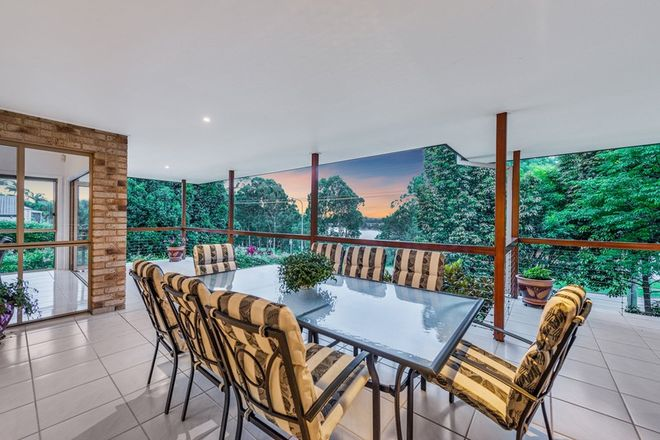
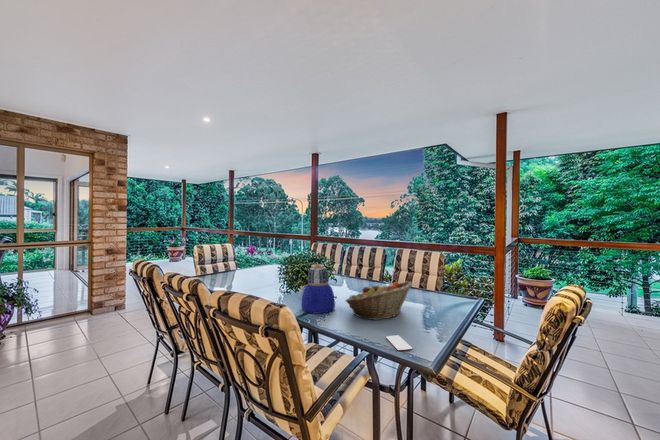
+ smartphone [385,334,413,352]
+ fruit basket [345,281,413,321]
+ teapot [300,261,336,314]
